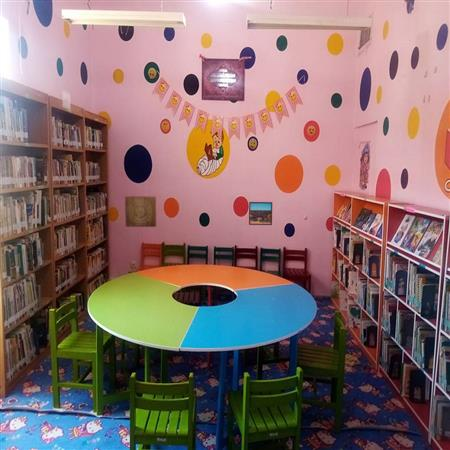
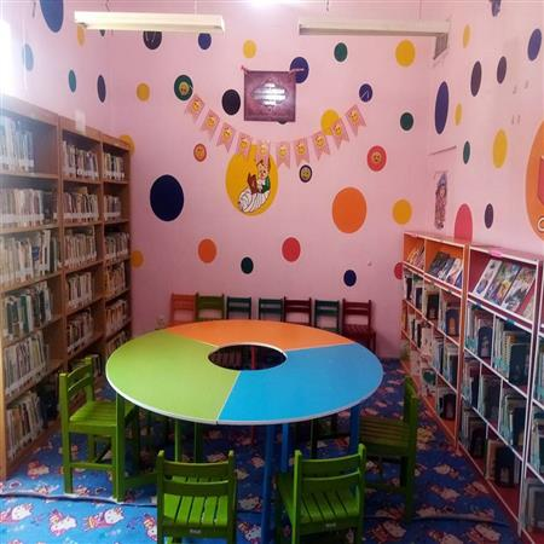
- wall art [124,195,157,228]
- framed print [248,201,273,226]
